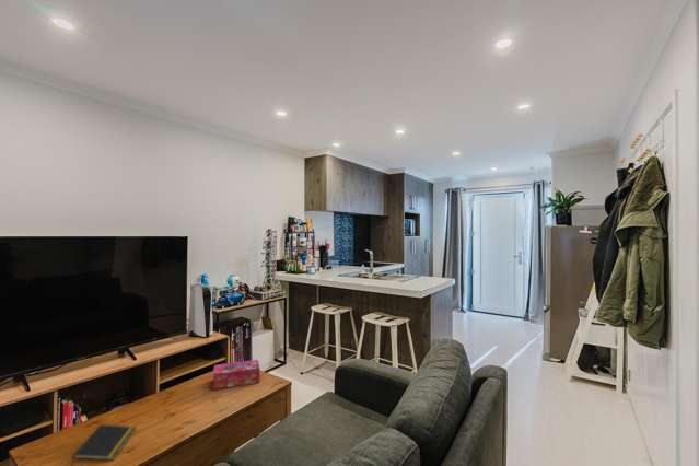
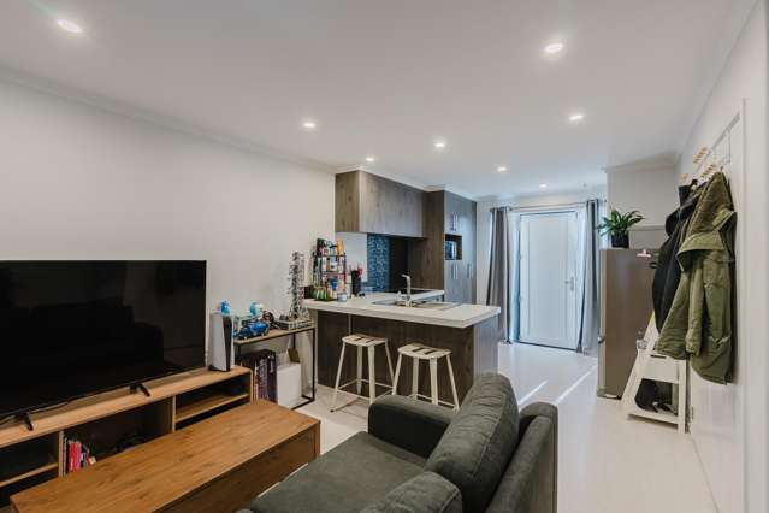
- tissue box [212,359,260,391]
- notepad [71,423,137,466]
